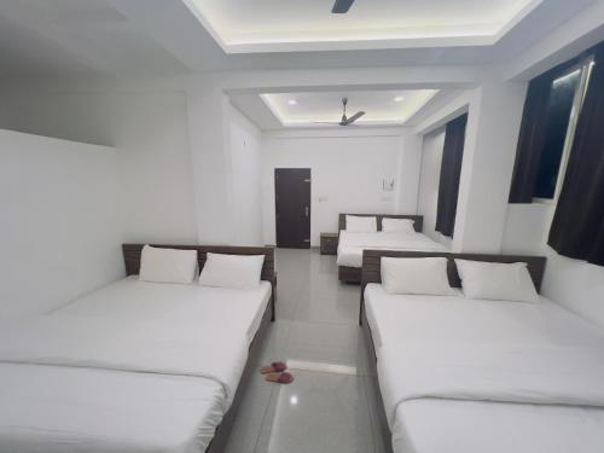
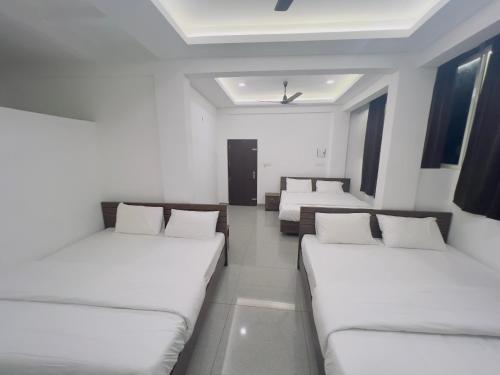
- slippers [260,361,295,384]
